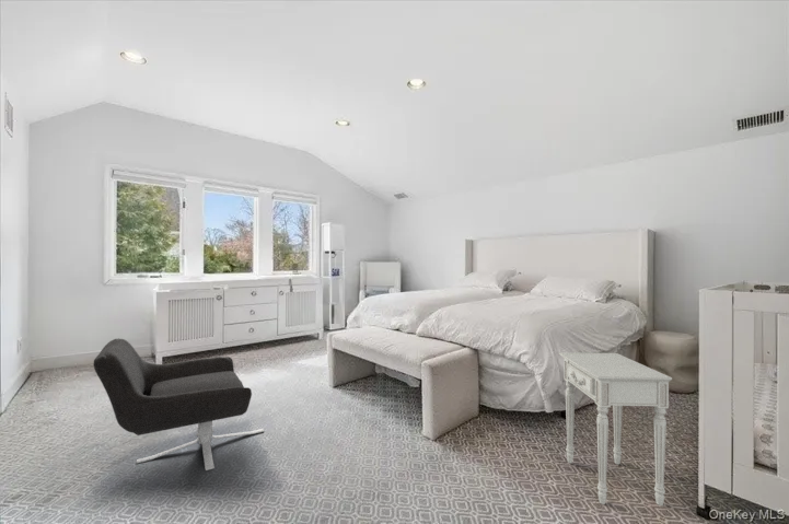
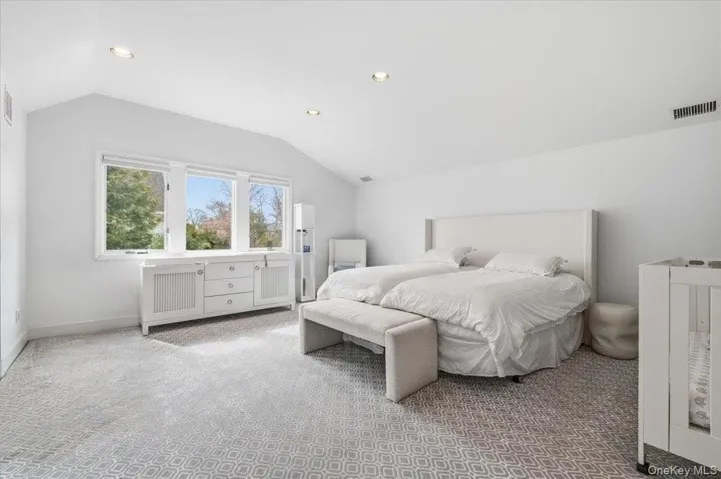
- nightstand [558,351,673,506]
- lounge chair [93,337,265,471]
